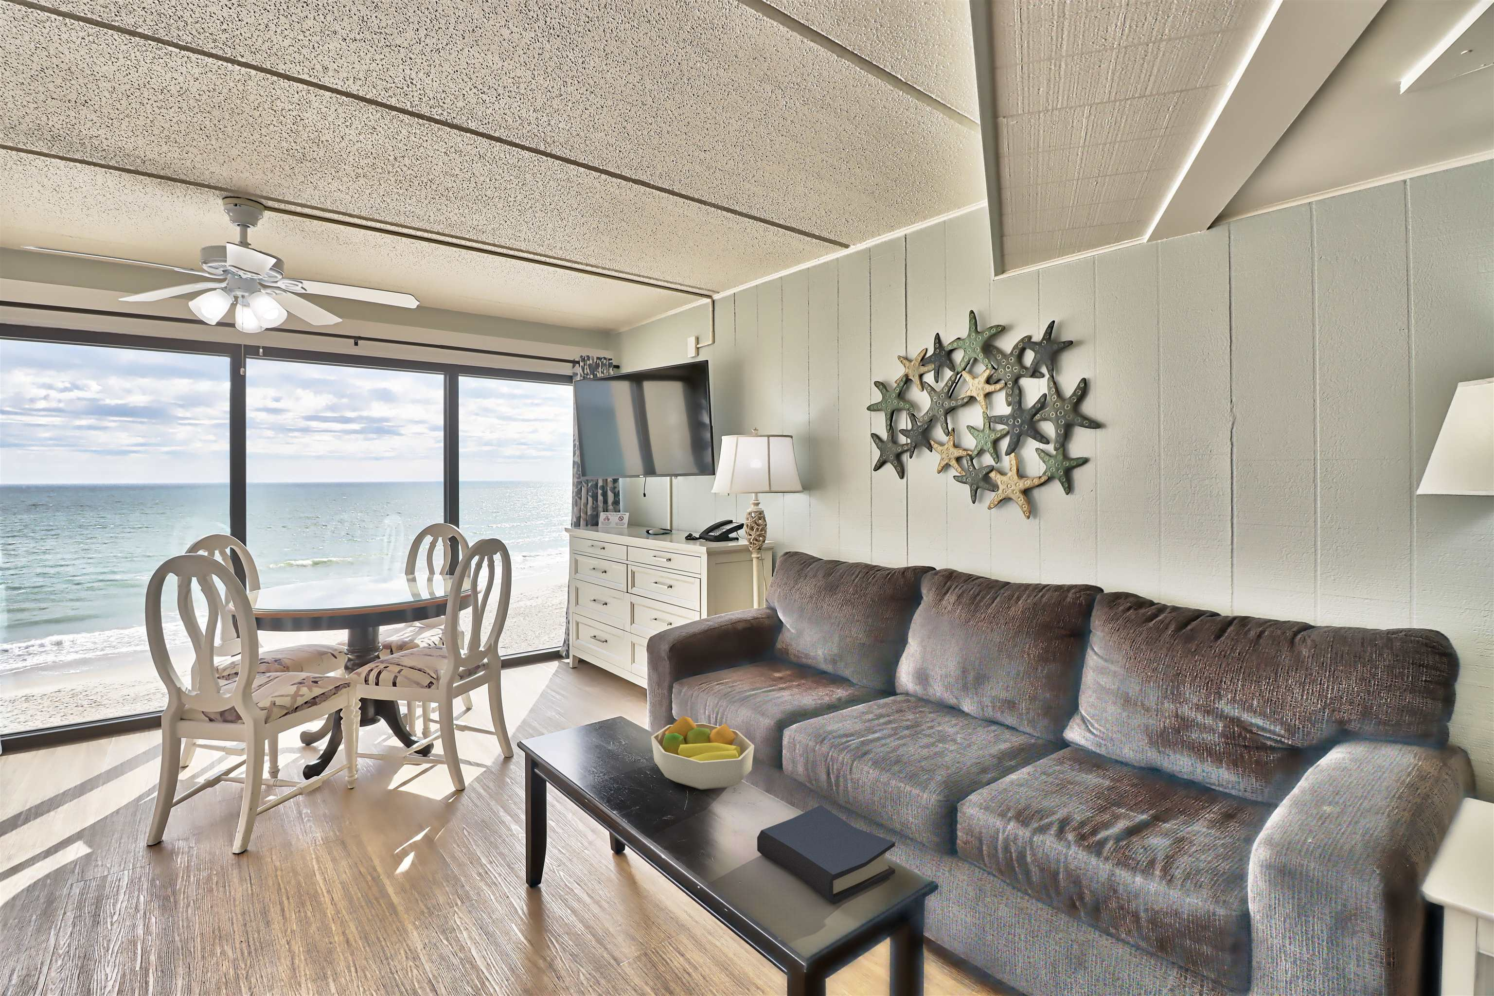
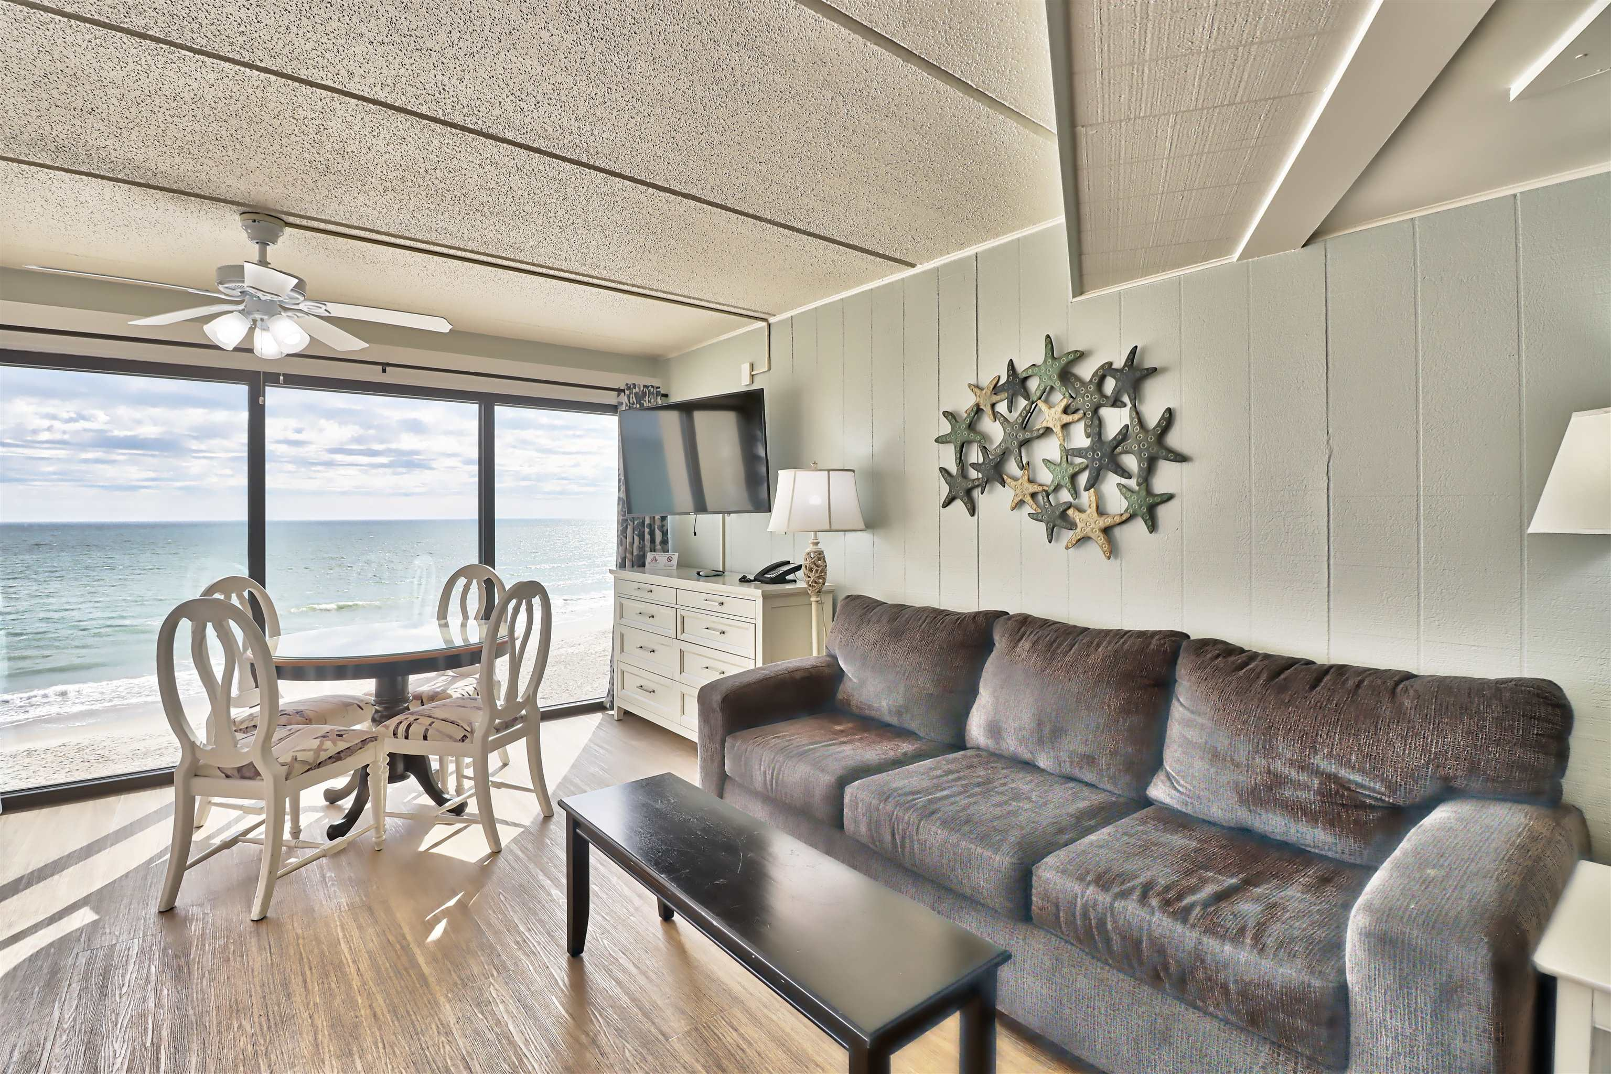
- hardback book [757,805,896,905]
- fruit bowl [650,716,755,790]
